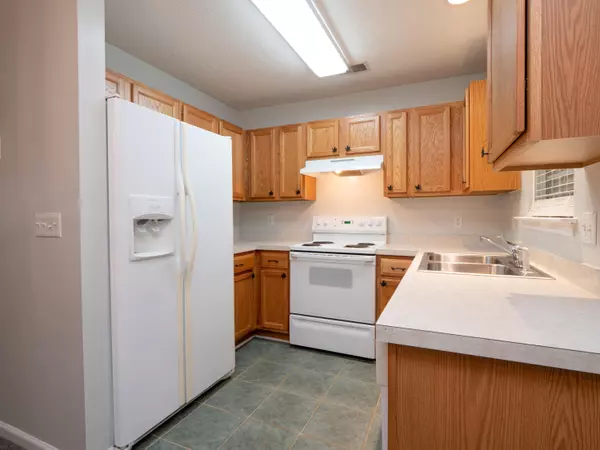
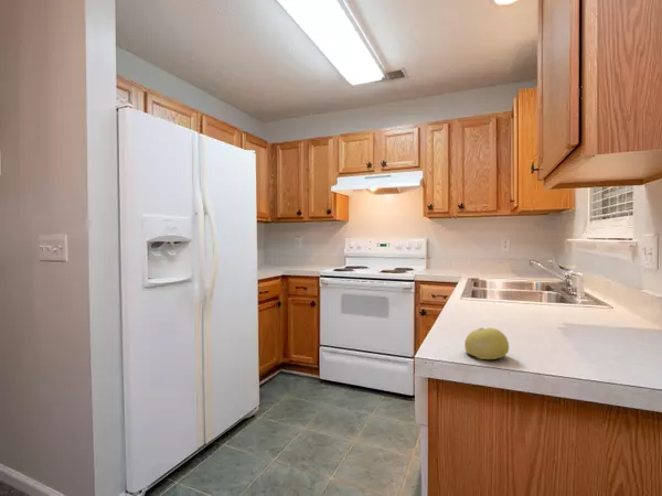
+ fruit [463,326,510,360]
